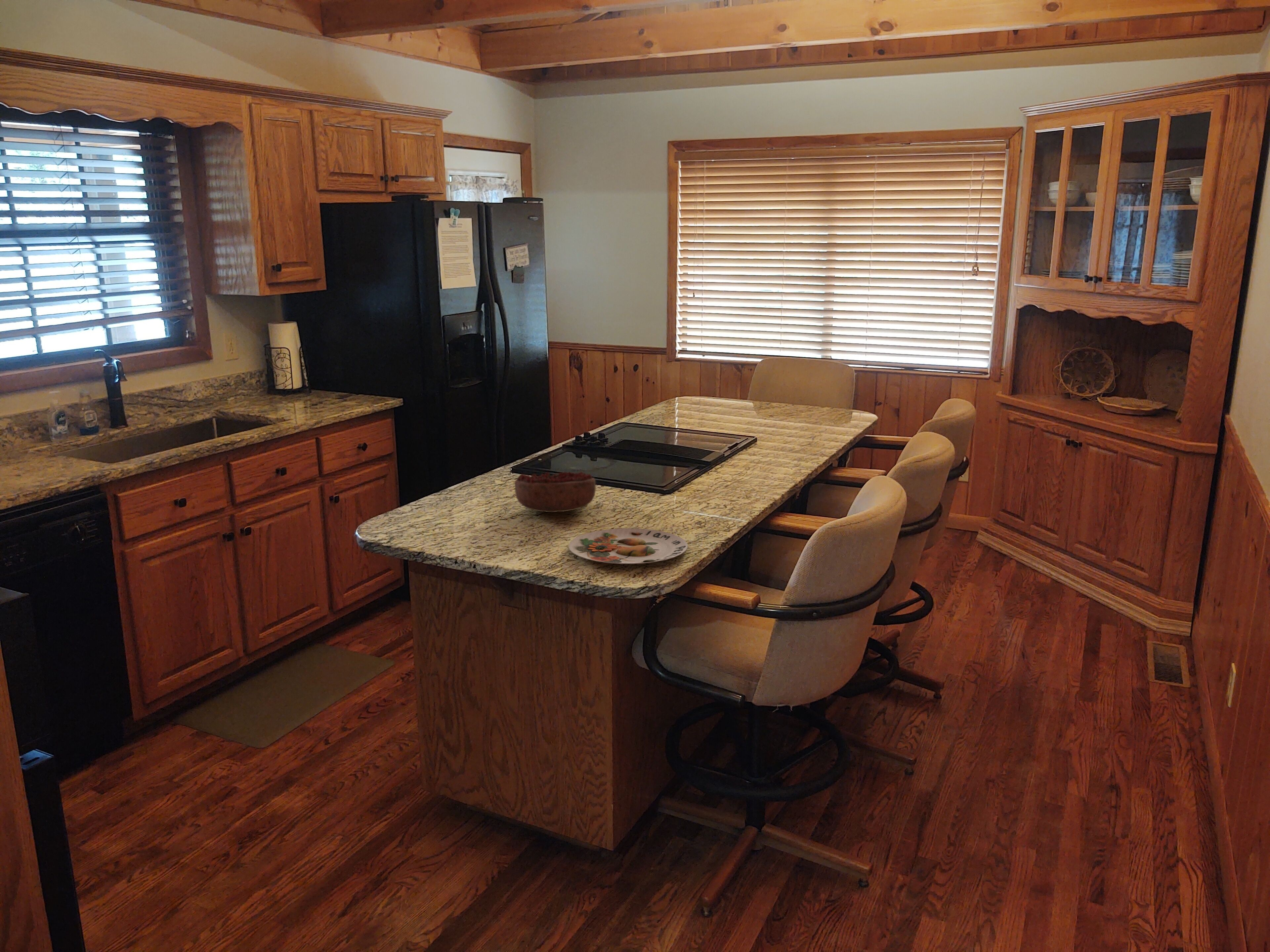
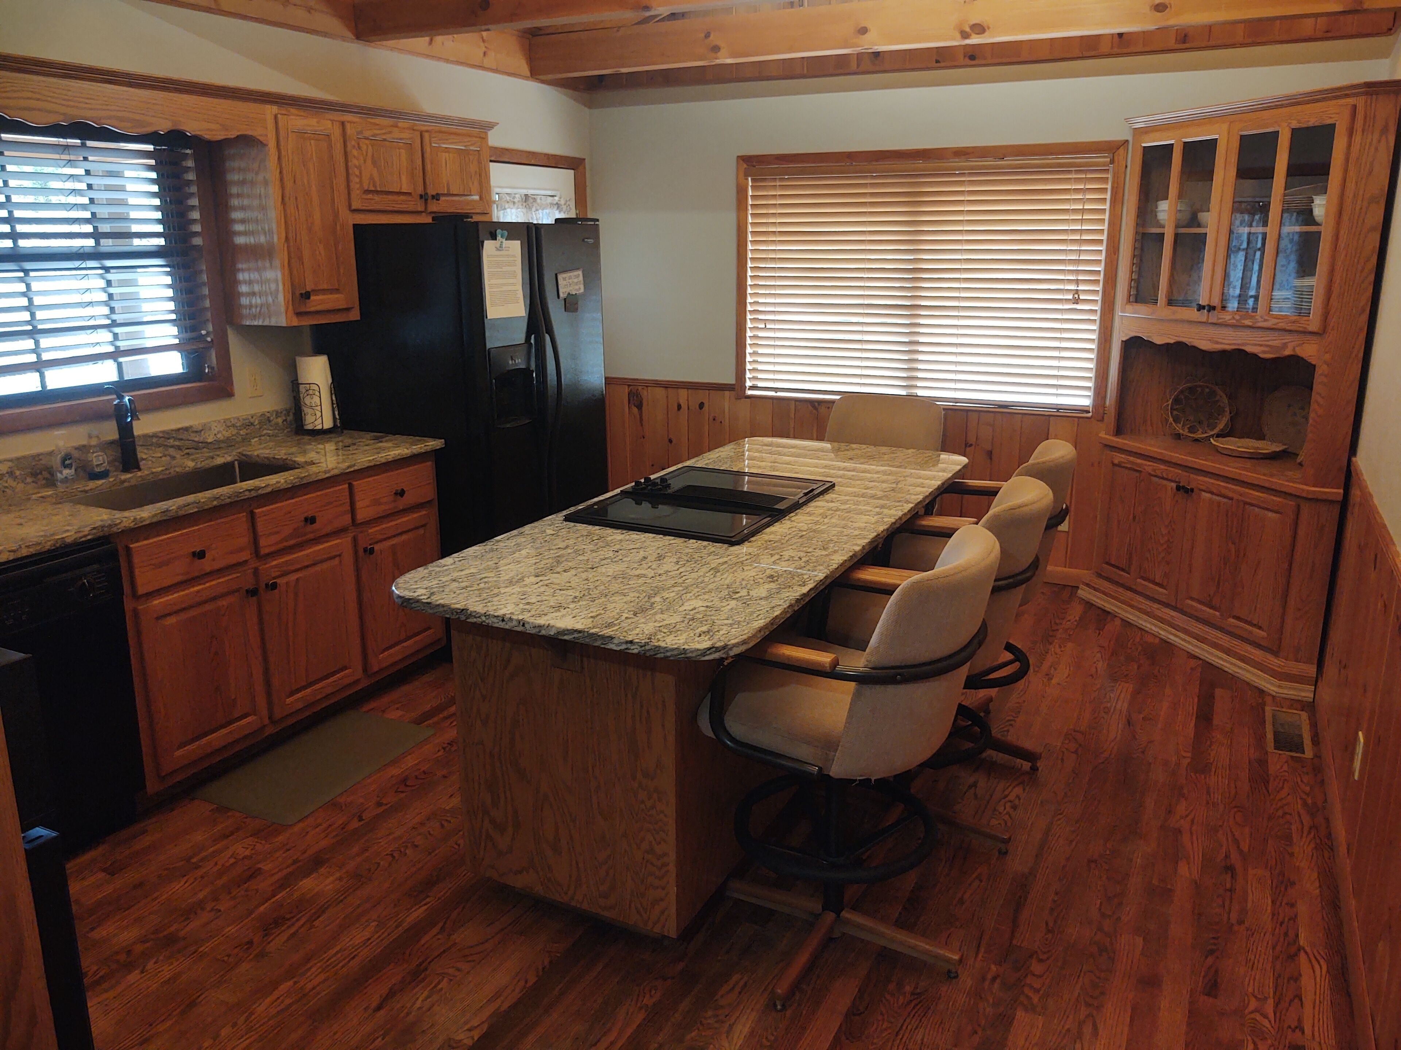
- plate [568,528,688,565]
- decorative bowl [514,471,596,512]
